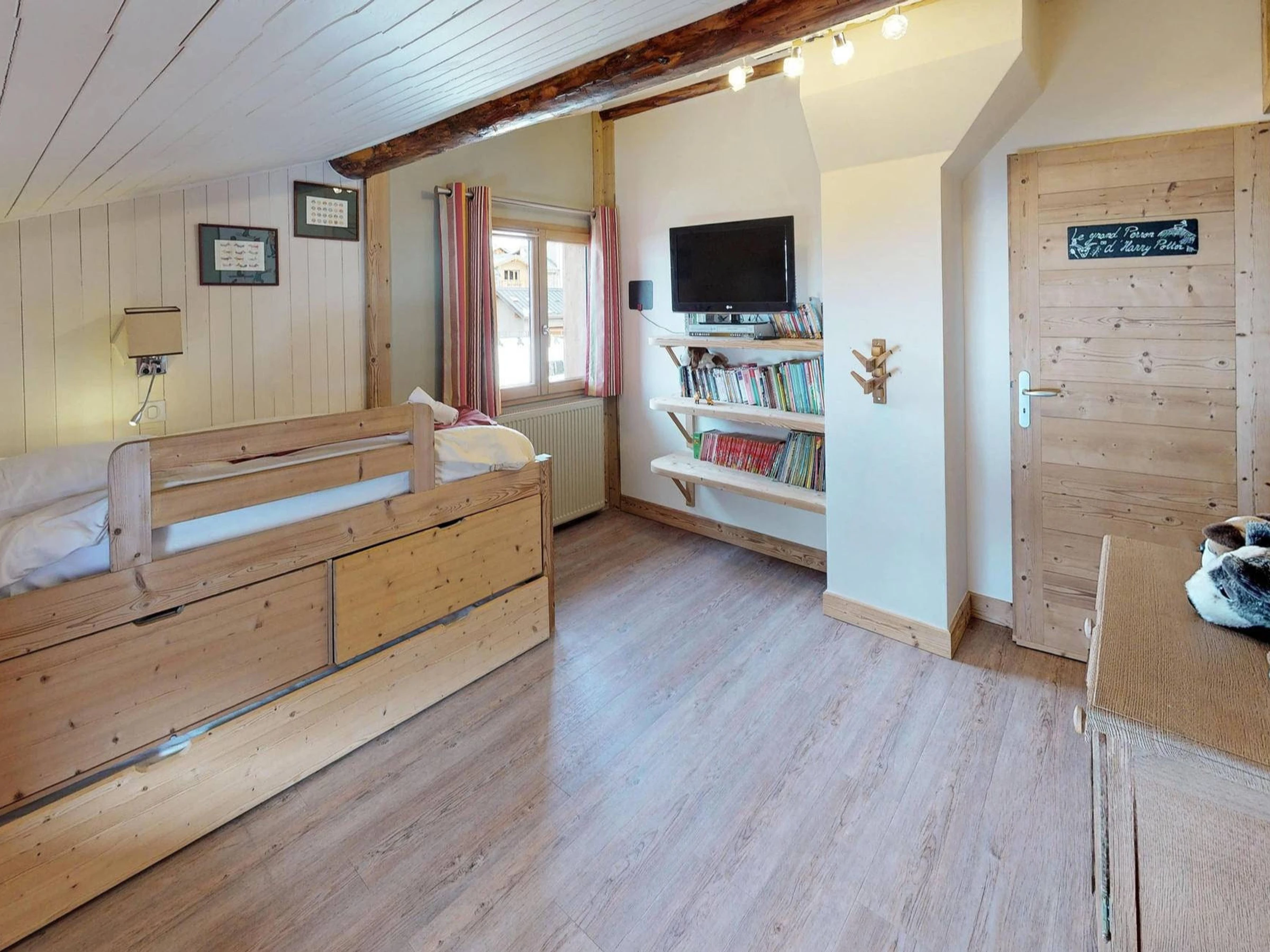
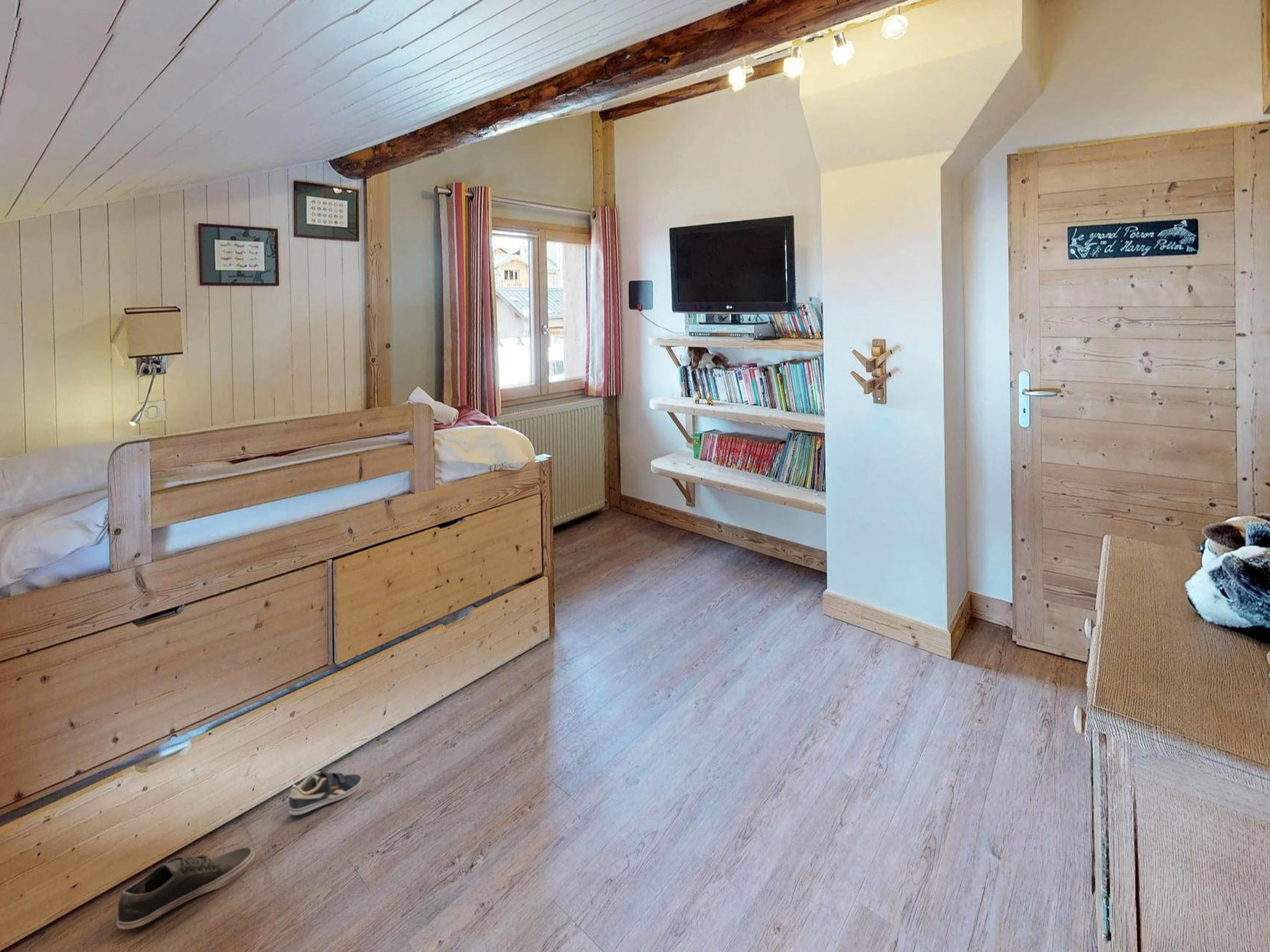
+ sneaker [288,771,364,816]
+ shoe [116,847,256,930]
